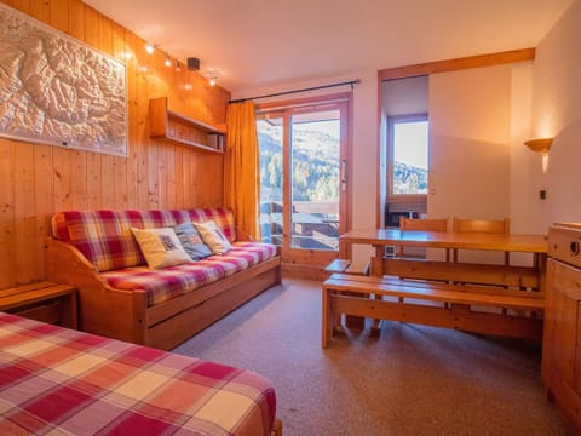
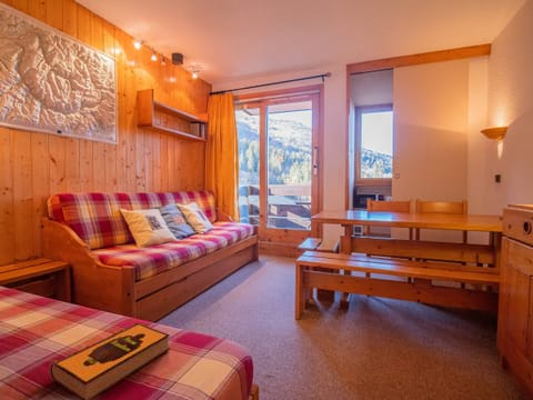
+ hardback book [49,321,171,400]
